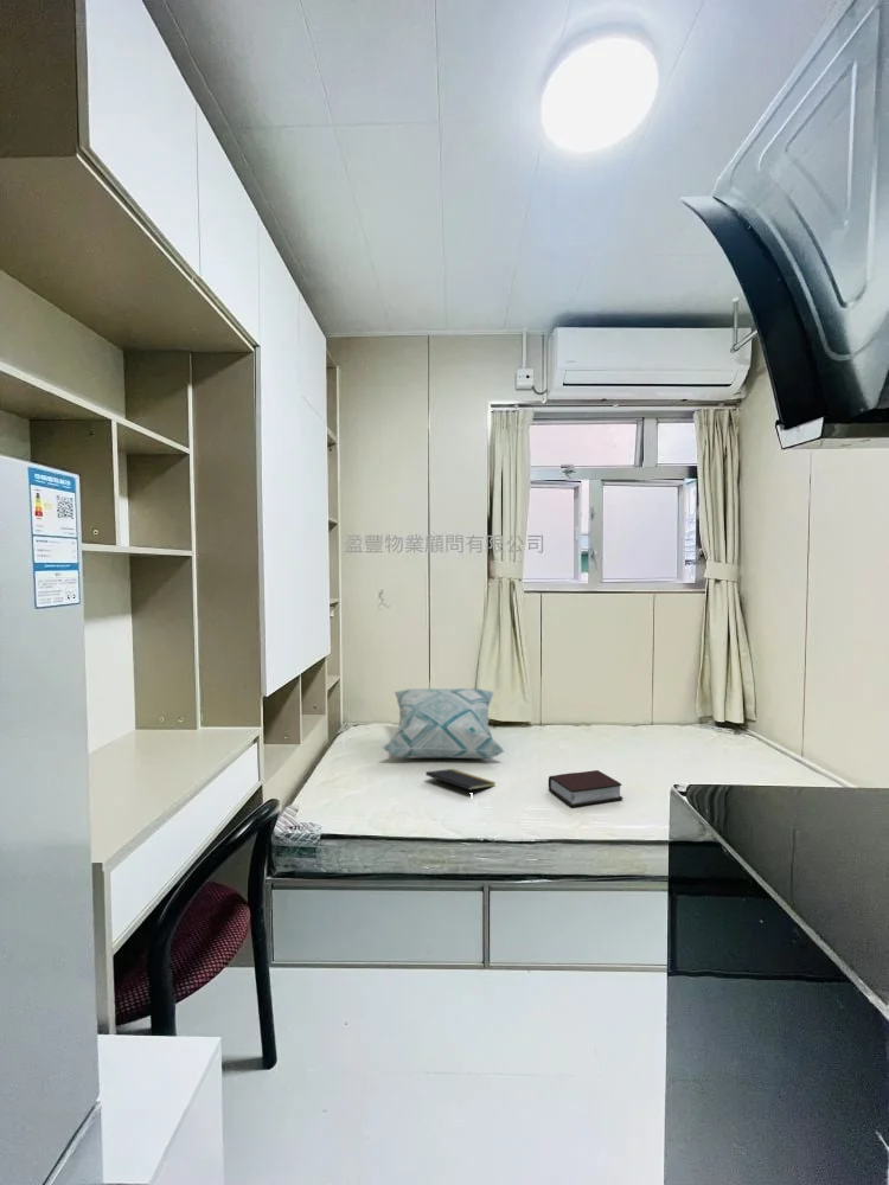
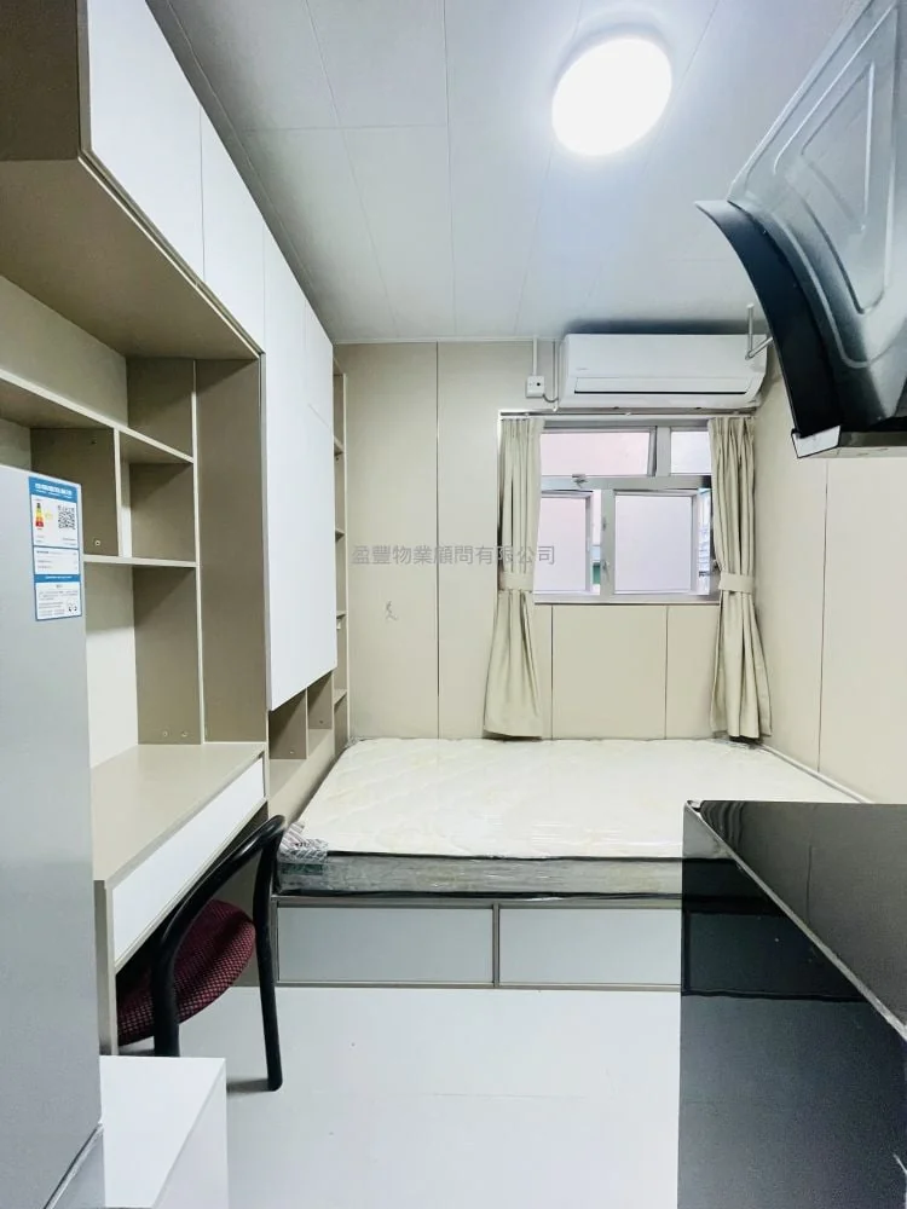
- notepad [424,768,497,792]
- bible [548,769,623,807]
- decorative pillow [380,687,505,760]
